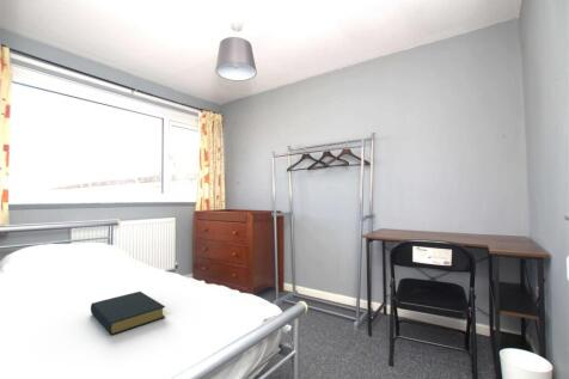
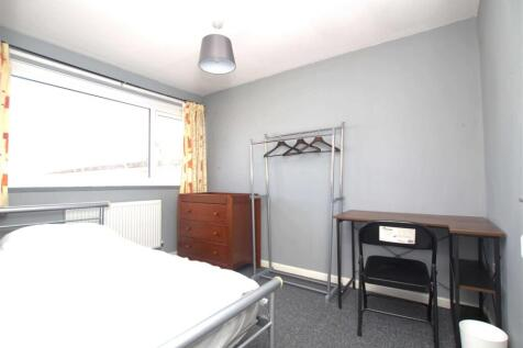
- hardback book [90,291,166,336]
